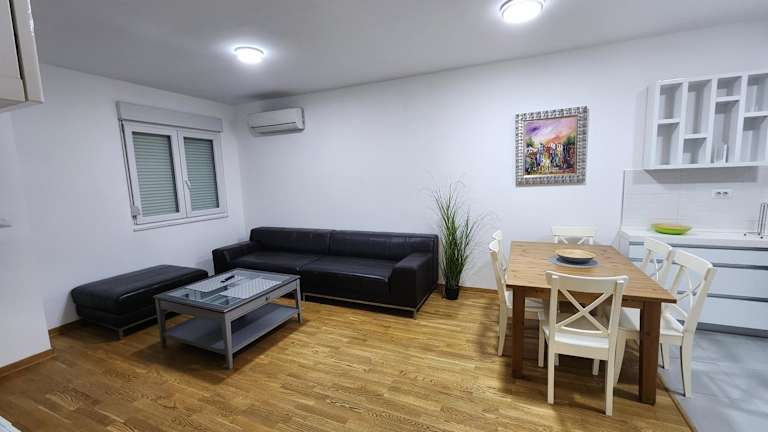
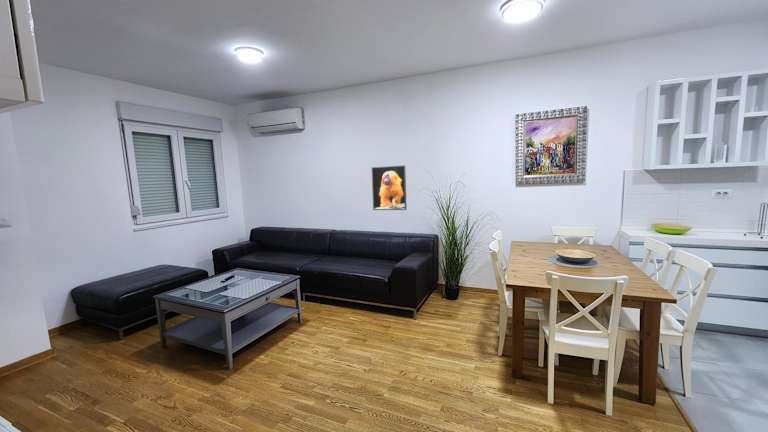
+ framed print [371,164,408,211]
